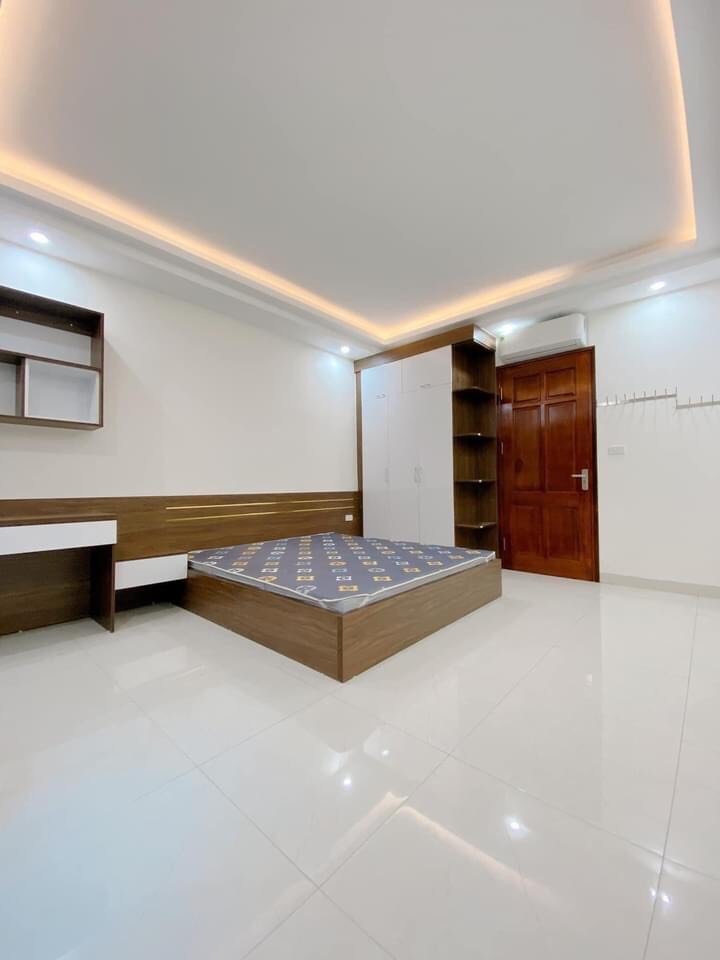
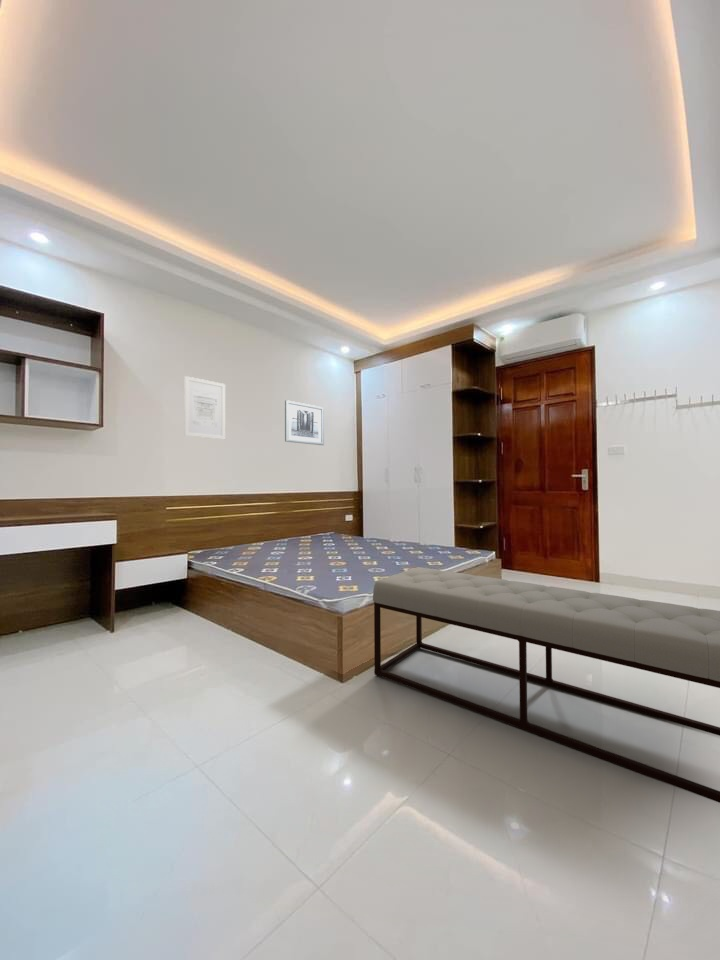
+ bench [372,566,720,804]
+ wall art [284,399,325,446]
+ wall art [183,375,226,440]
